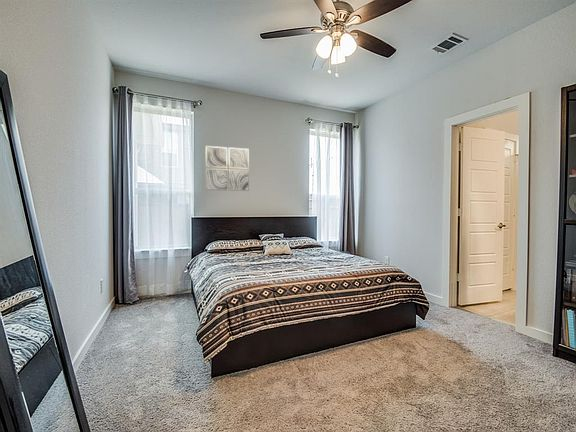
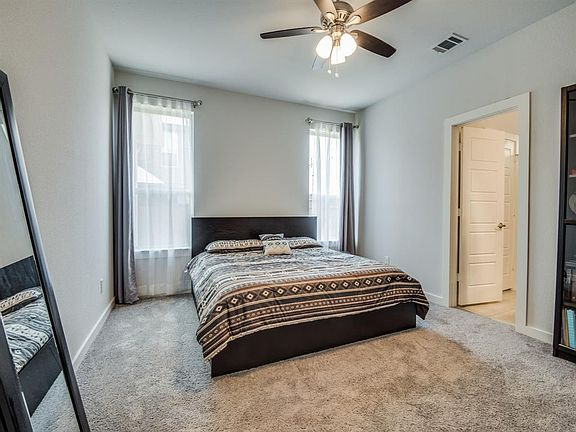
- wall art [204,145,250,192]
